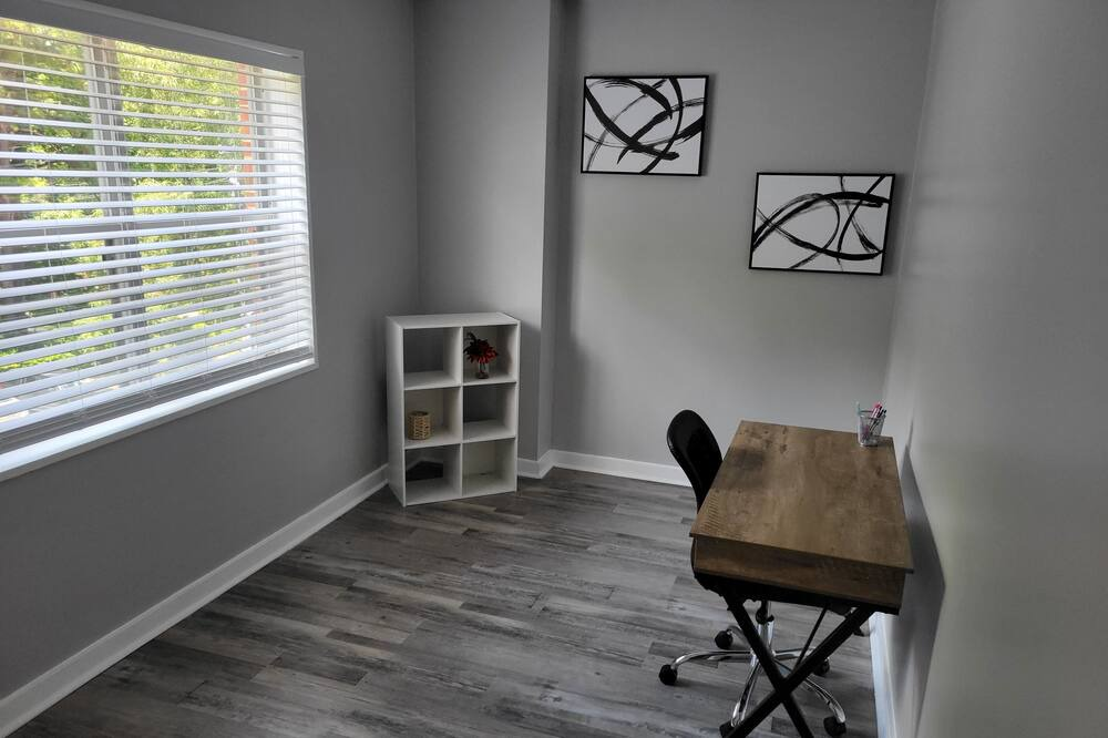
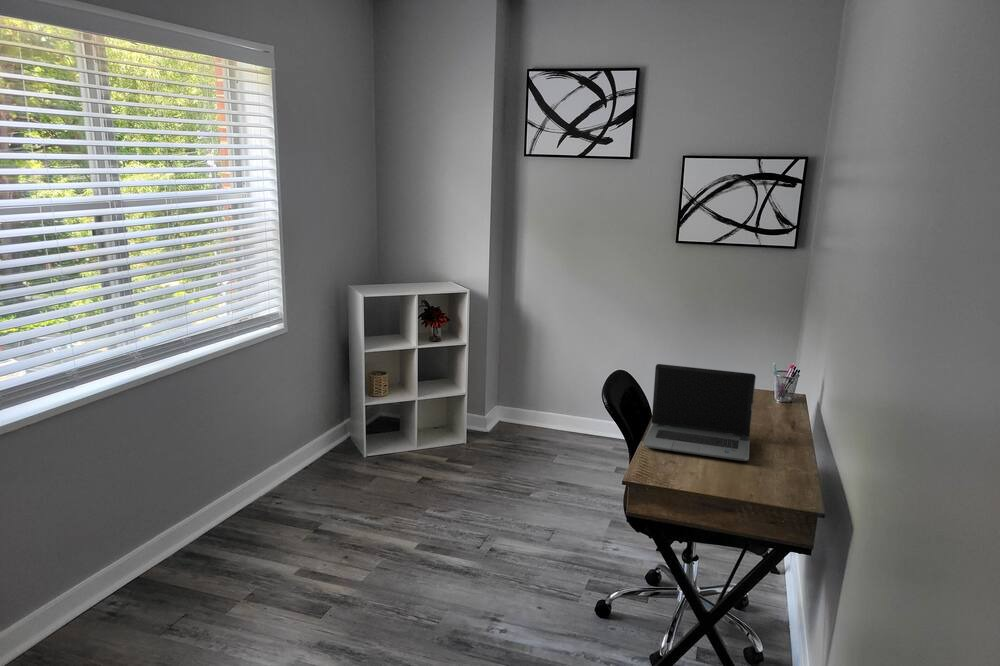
+ laptop computer [641,363,757,462]
